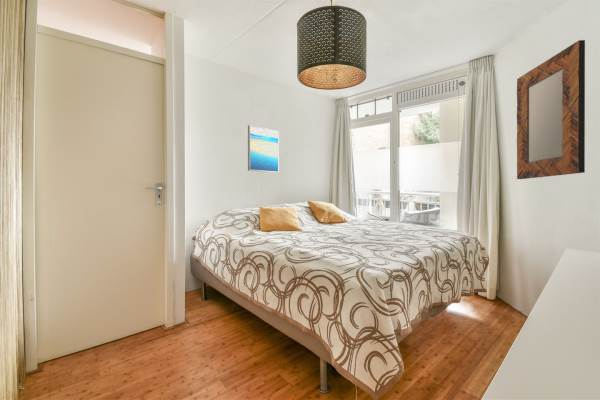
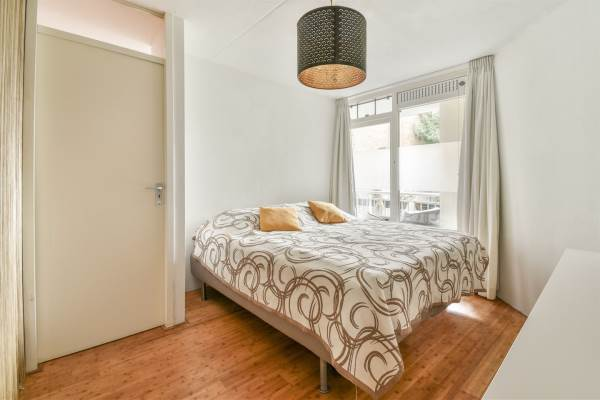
- wall art [247,124,280,174]
- home mirror [516,39,586,180]
